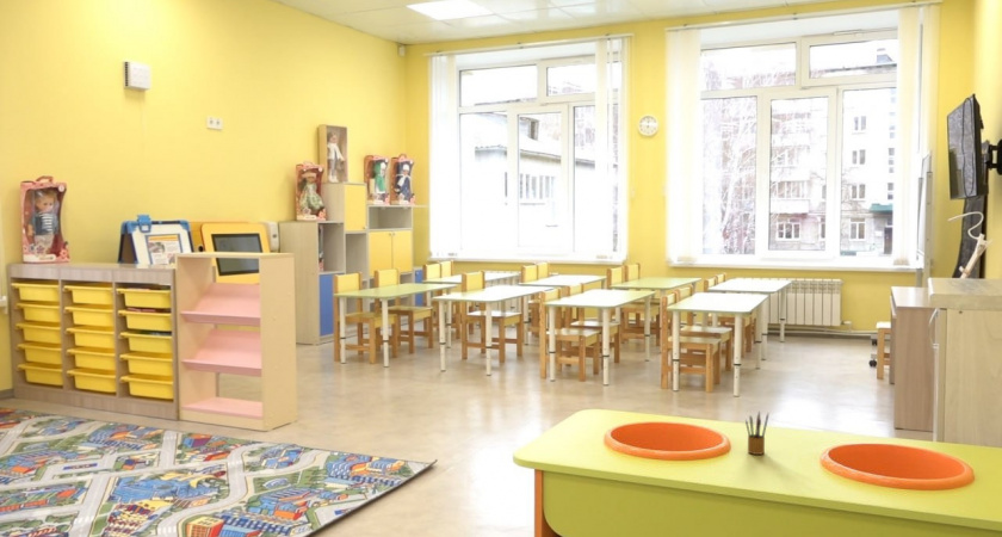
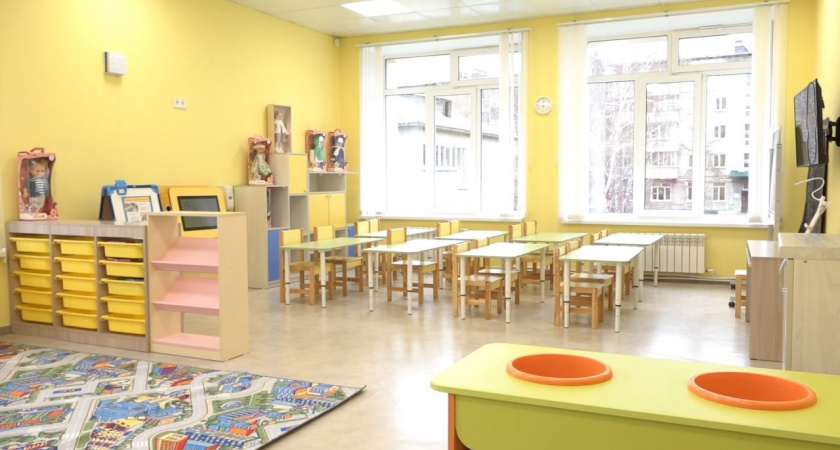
- pencil box [744,409,769,456]
